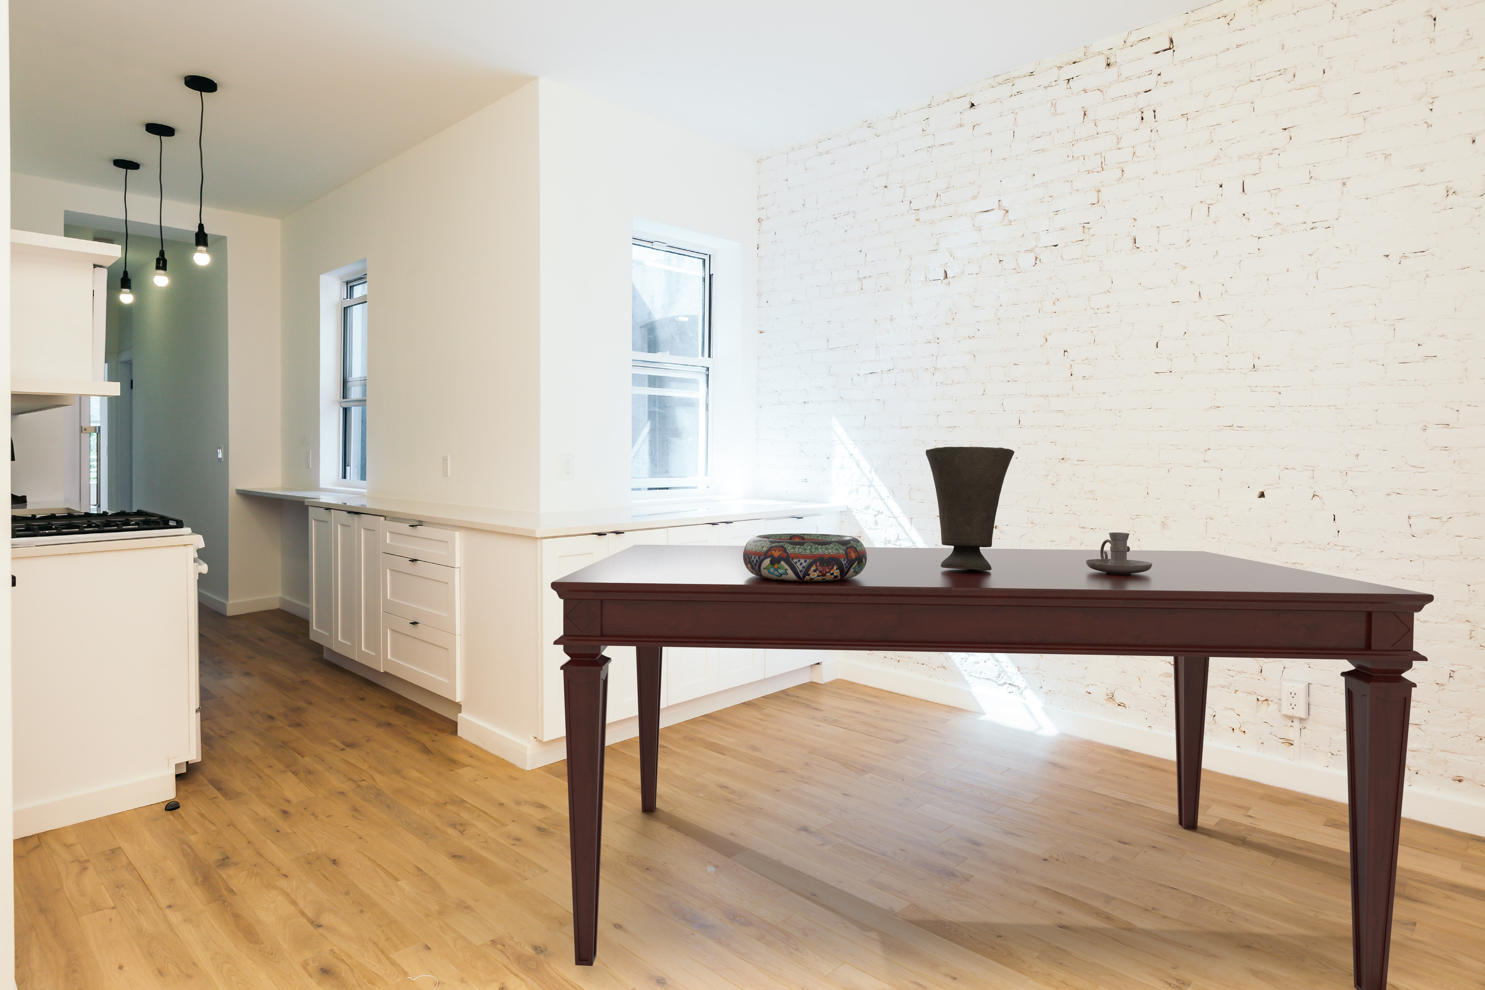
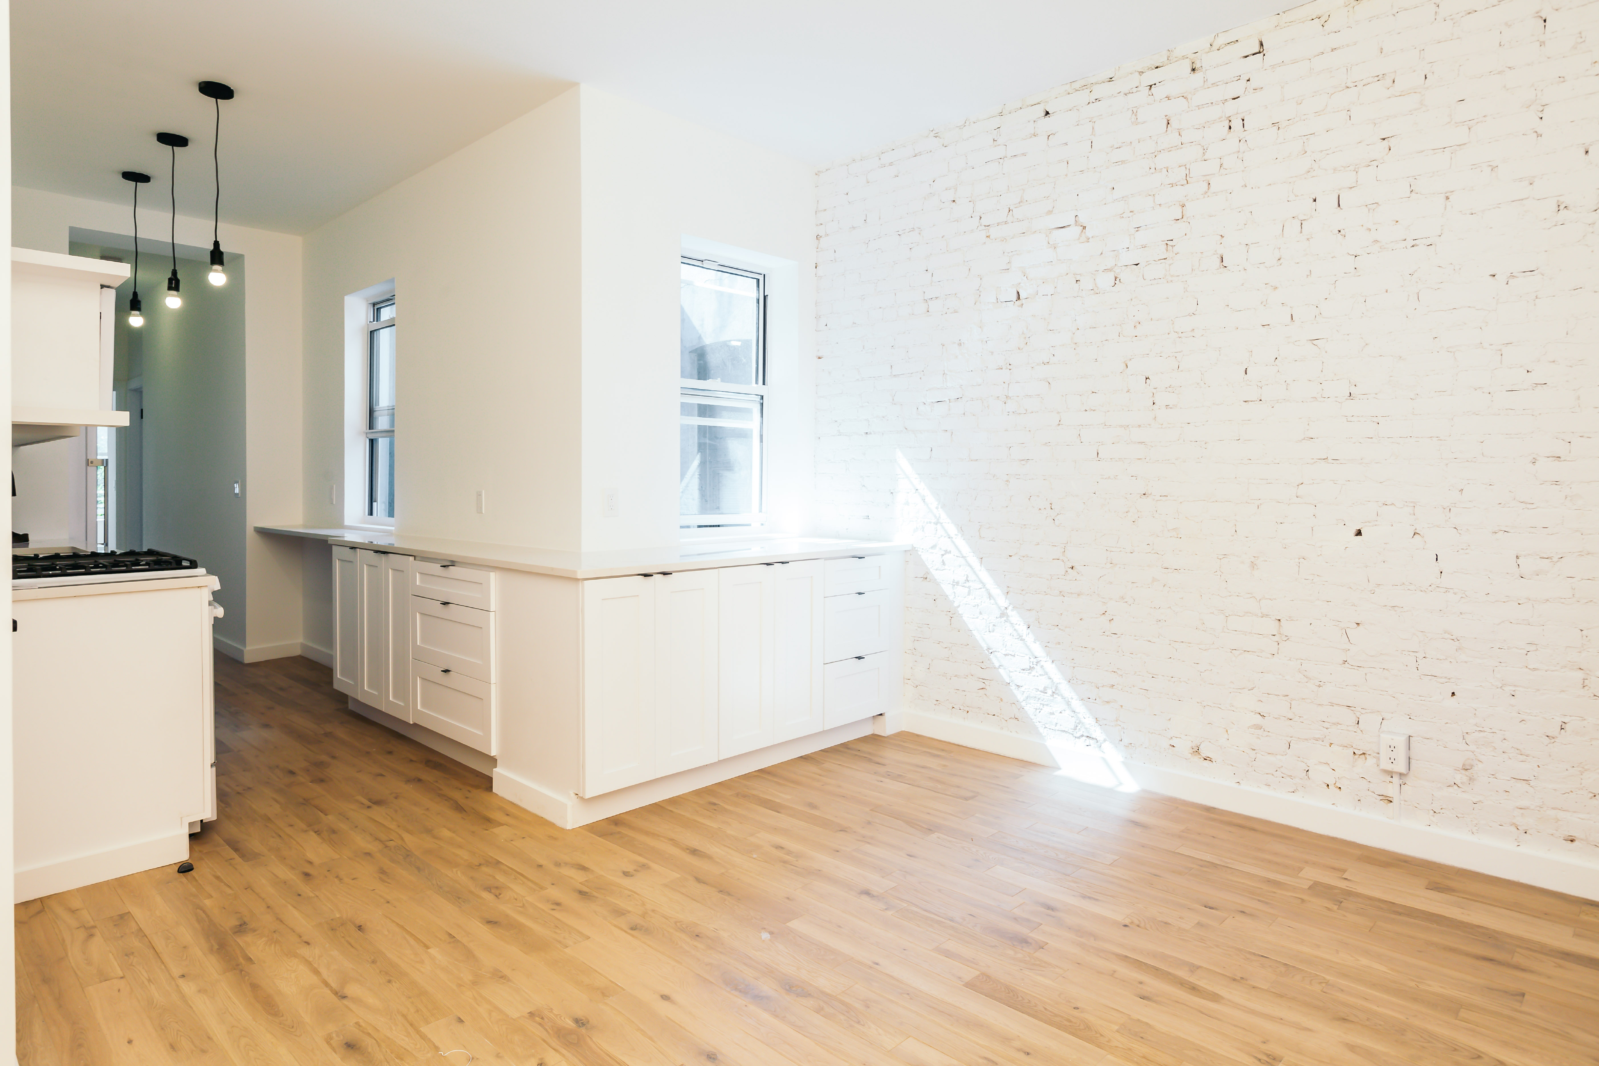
- vase [925,446,1014,570]
- candle holder [1086,533,1152,575]
- decorative bowl [742,534,867,582]
- dining table [550,544,1434,990]
